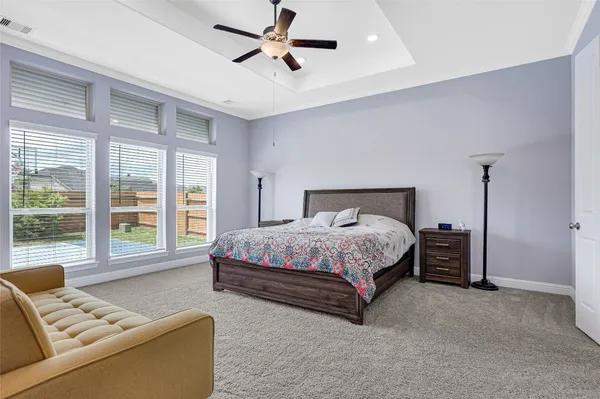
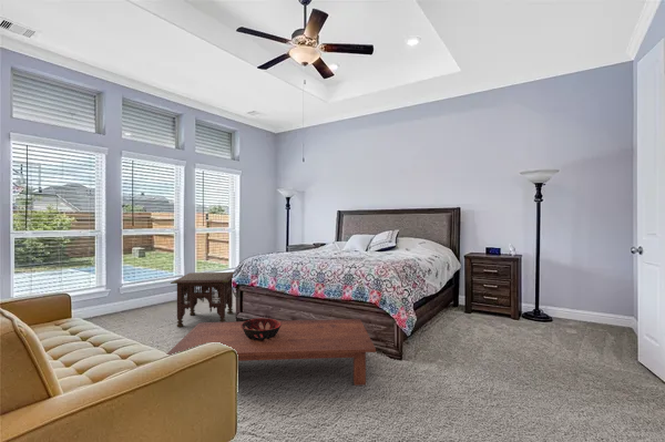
+ coffee table [165,318,377,387]
+ decorative bowl [241,317,282,340]
+ side table [170,271,235,328]
